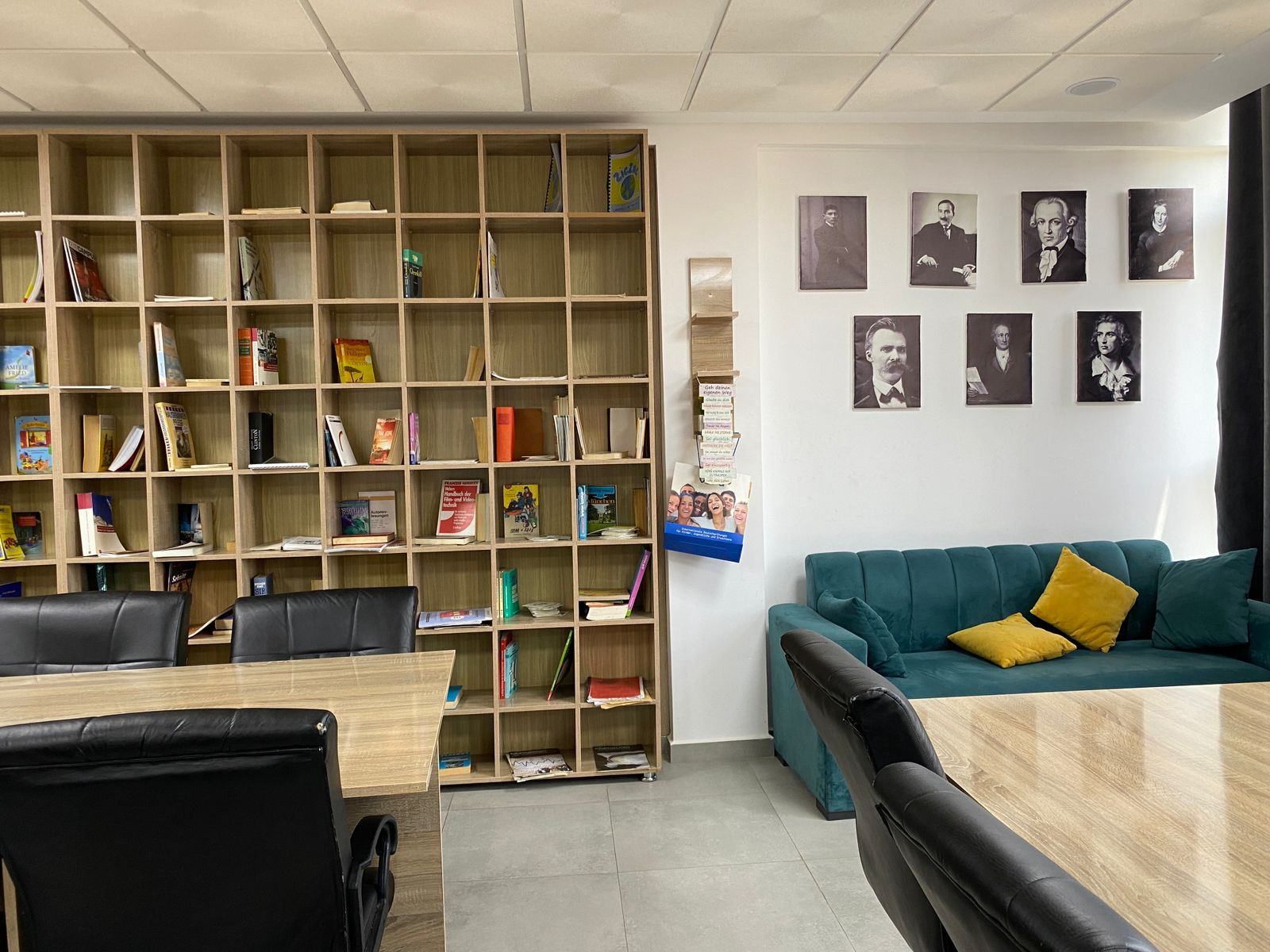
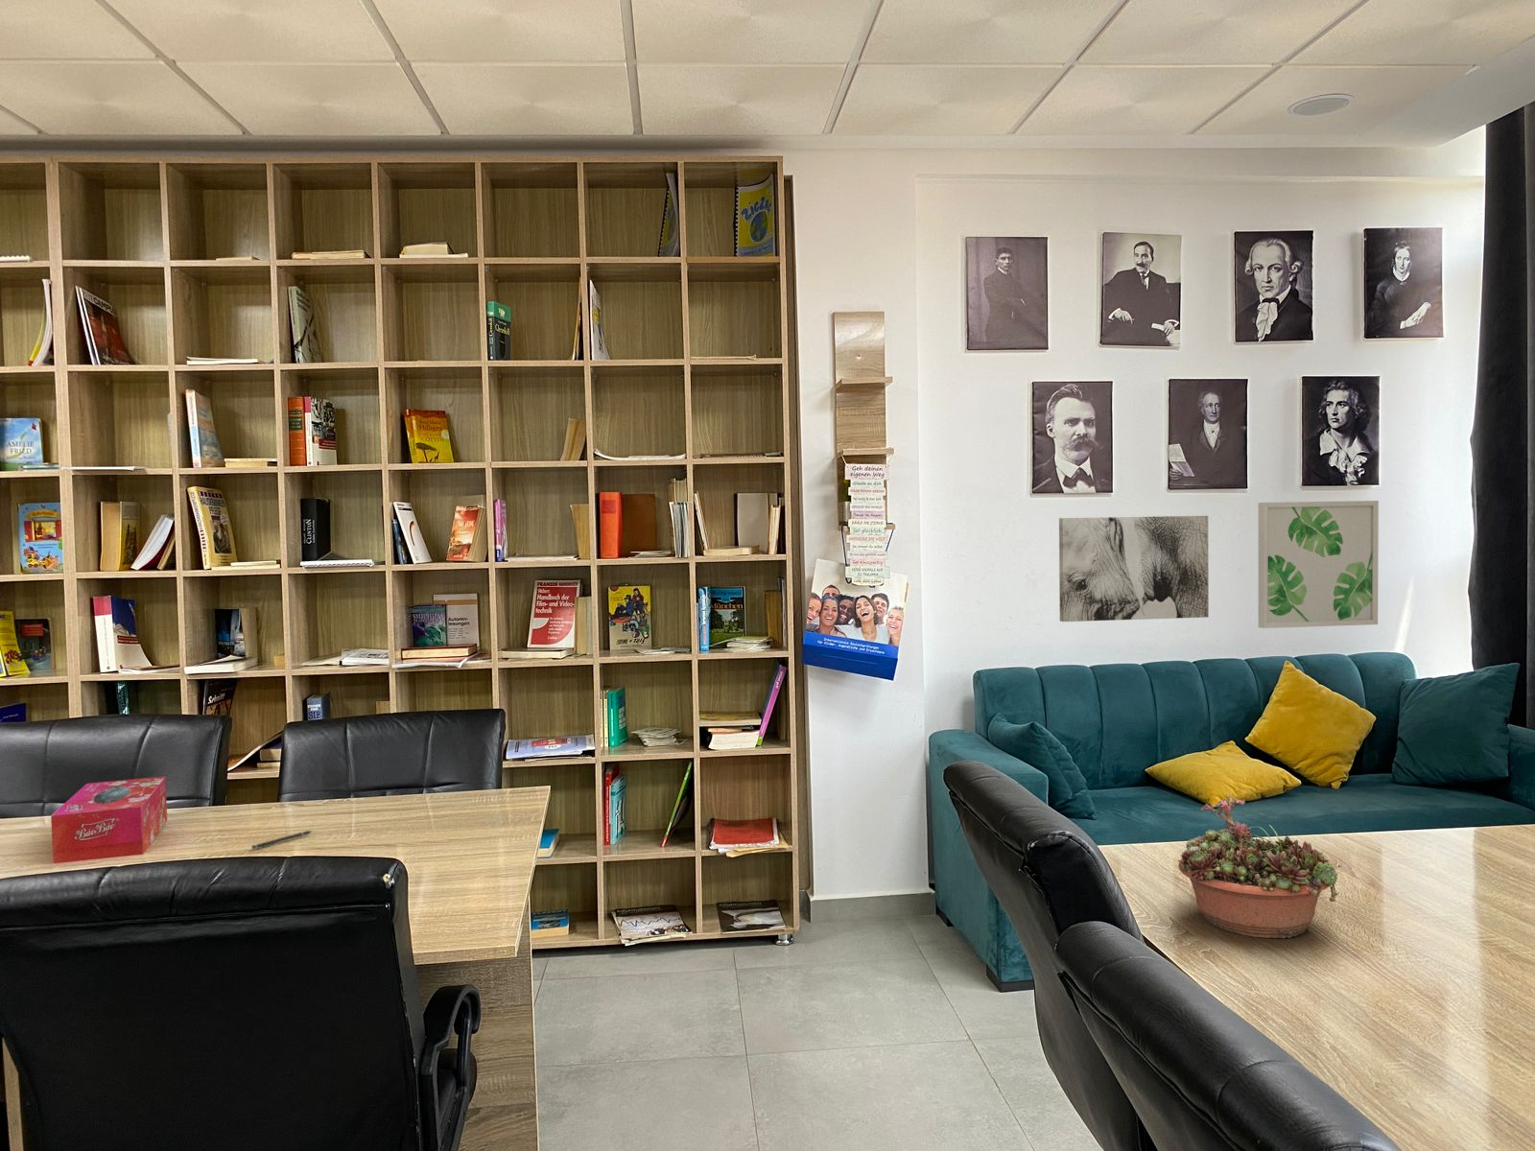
+ pen [250,829,313,850]
+ wall art [1258,499,1379,629]
+ succulent planter [1177,796,1342,939]
+ wall art [1059,515,1210,623]
+ tissue box [50,775,168,864]
